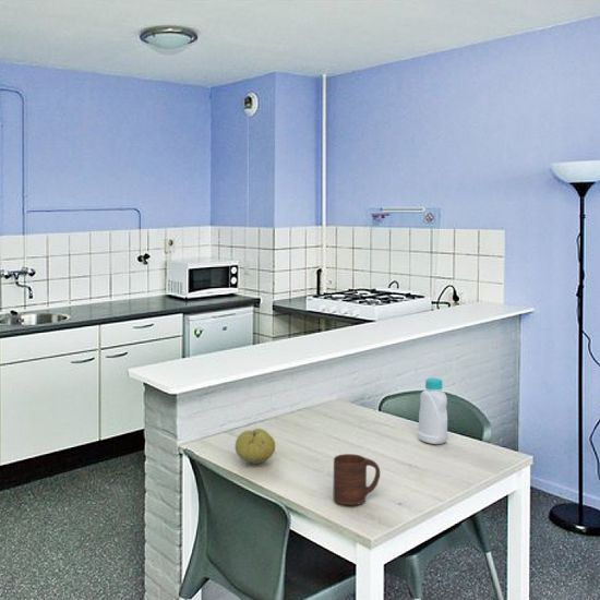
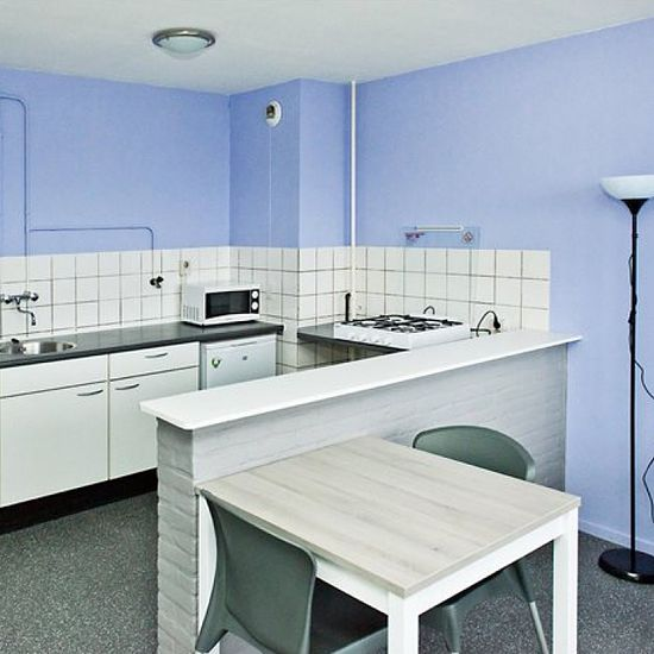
- bottle [417,377,448,445]
- fruit [235,428,276,465]
- cup [332,453,381,506]
